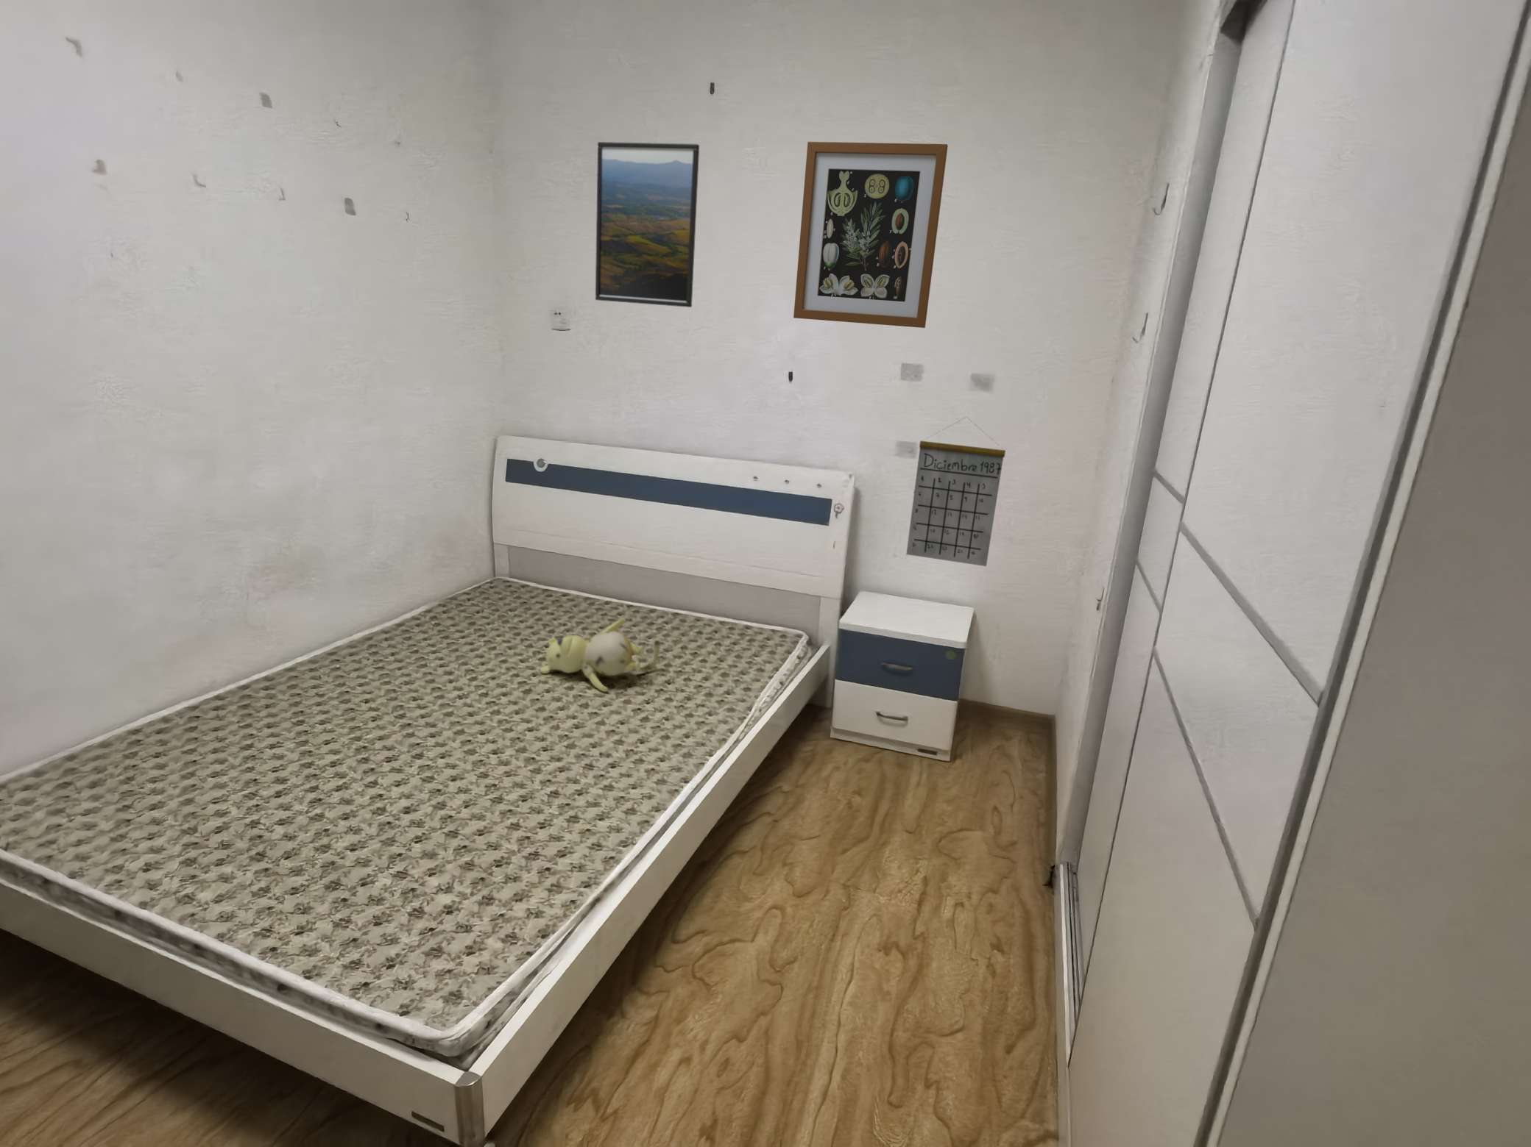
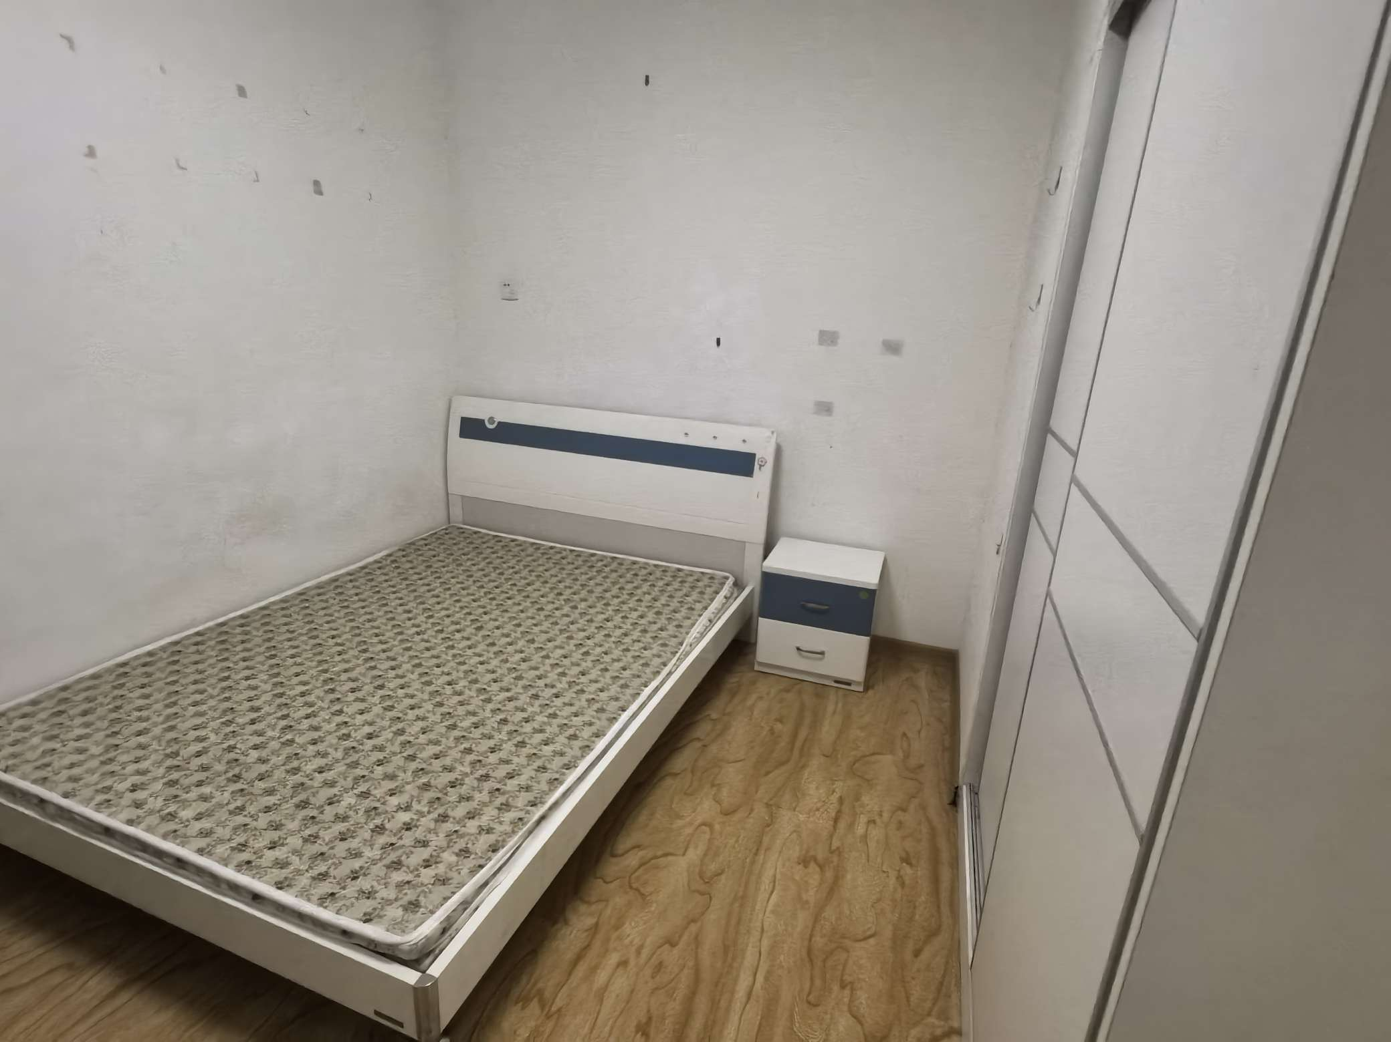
- calendar [905,416,1007,567]
- teddy bear [540,616,661,693]
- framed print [594,141,700,308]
- wall art [793,141,949,329]
